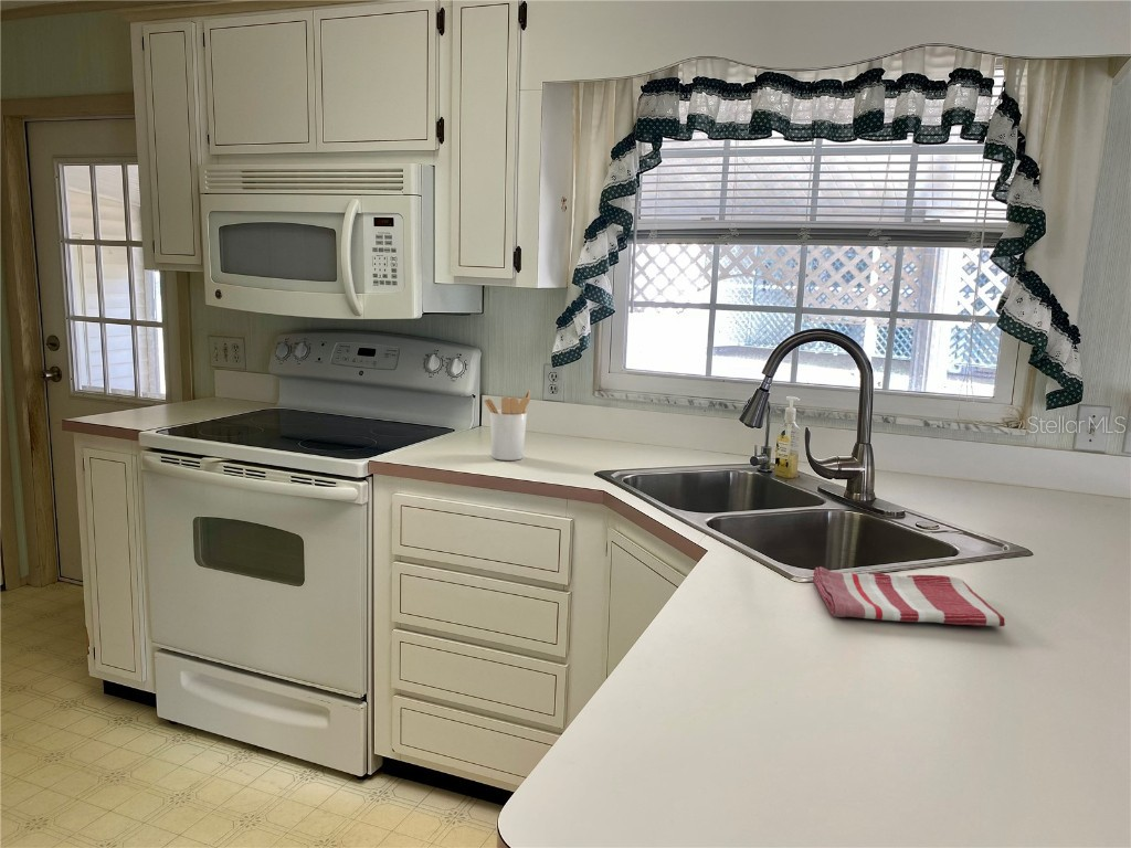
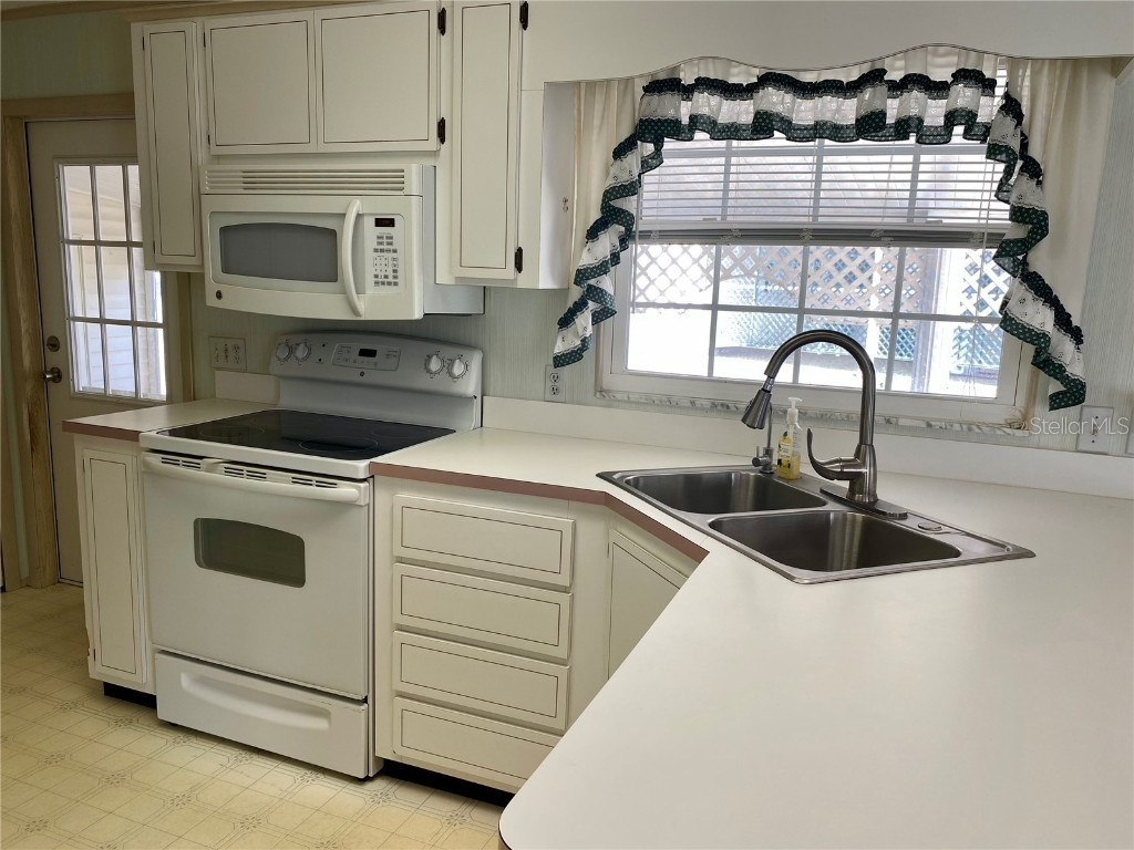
- dish towel [812,565,1006,627]
- utensil holder [483,389,531,462]
